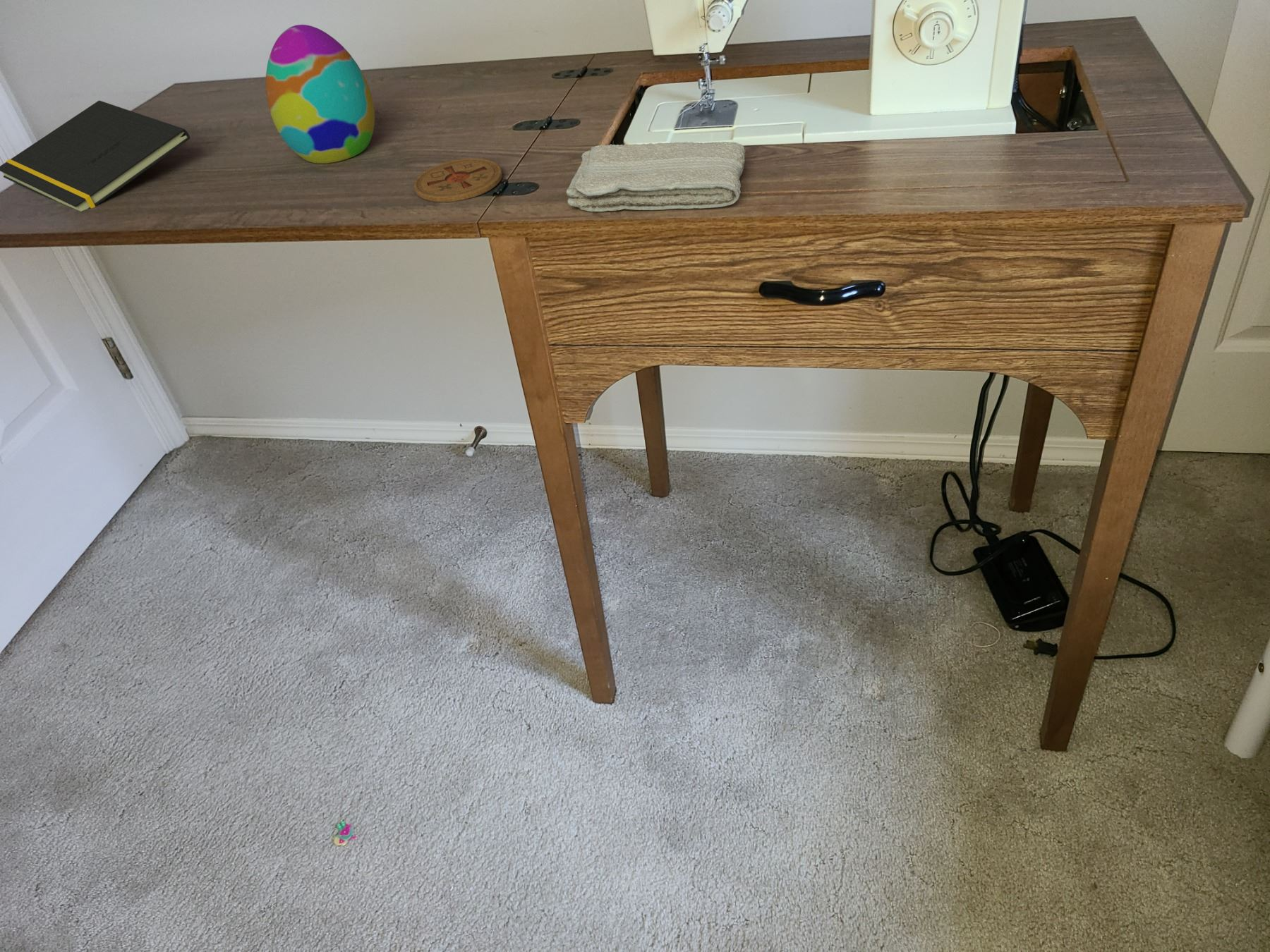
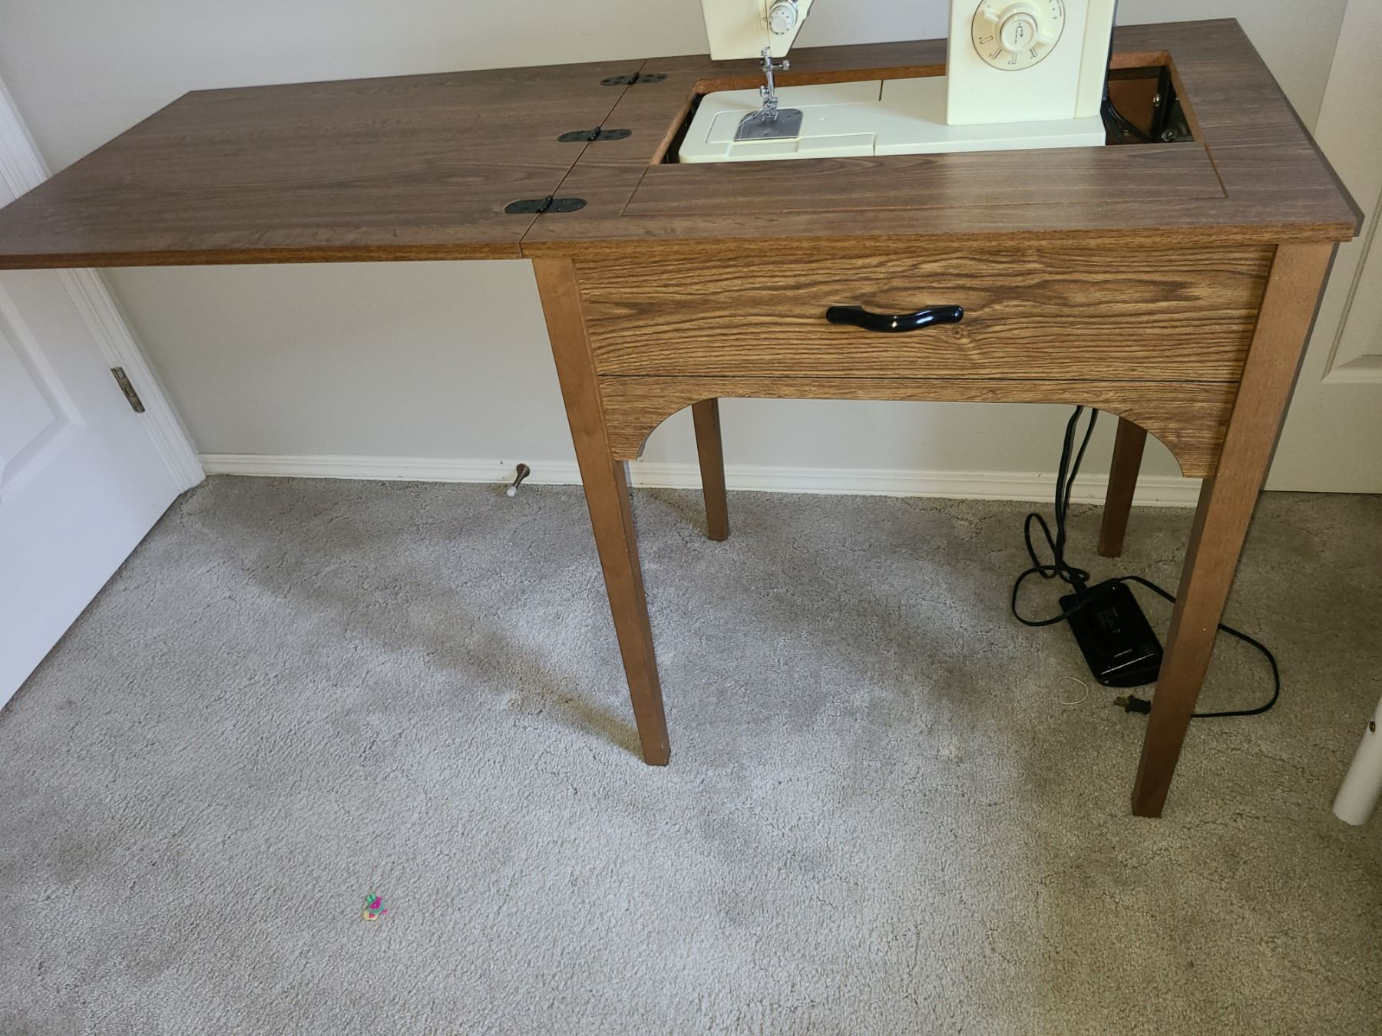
- notepad [0,100,191,212]
- decorative egg [265,24,375,164]
- washcloth [566,141,746,212]
- coaster [413,158,503,203]
